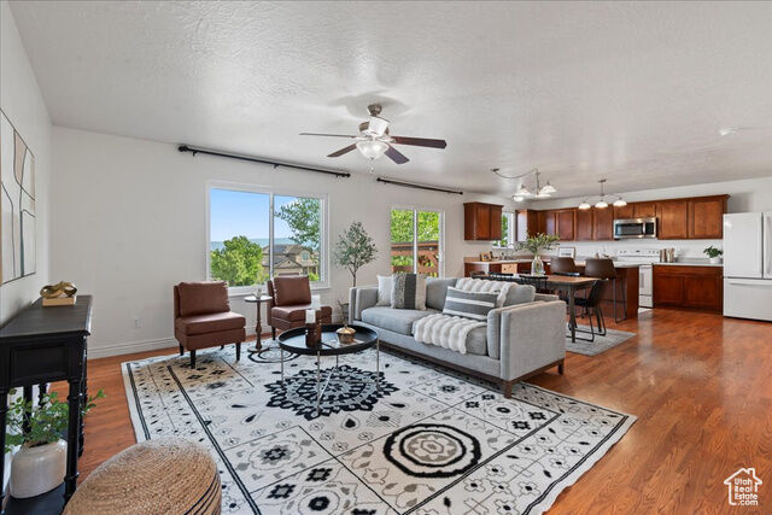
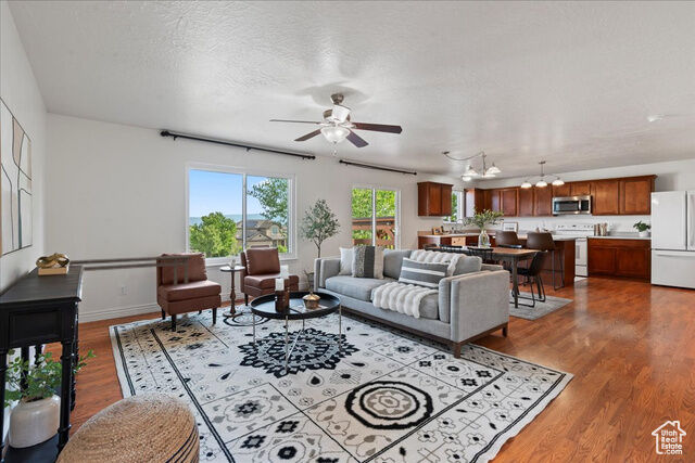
+ console table [68,255,191,323]
